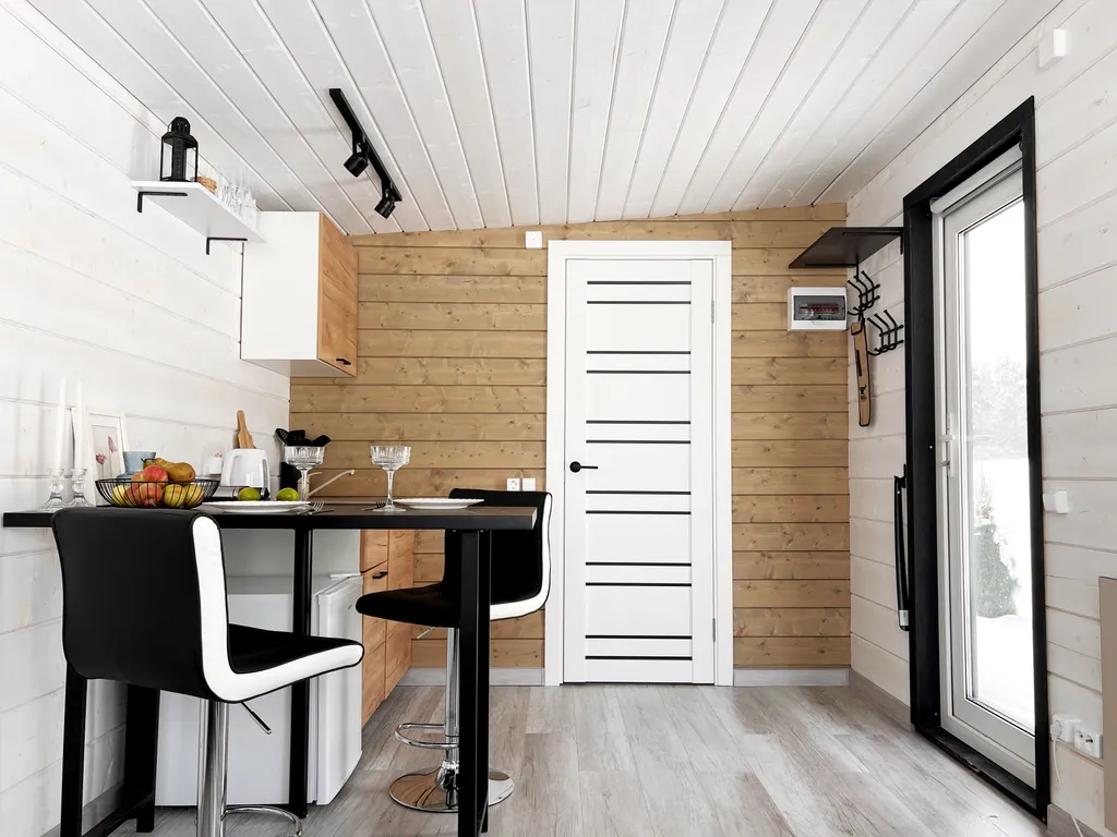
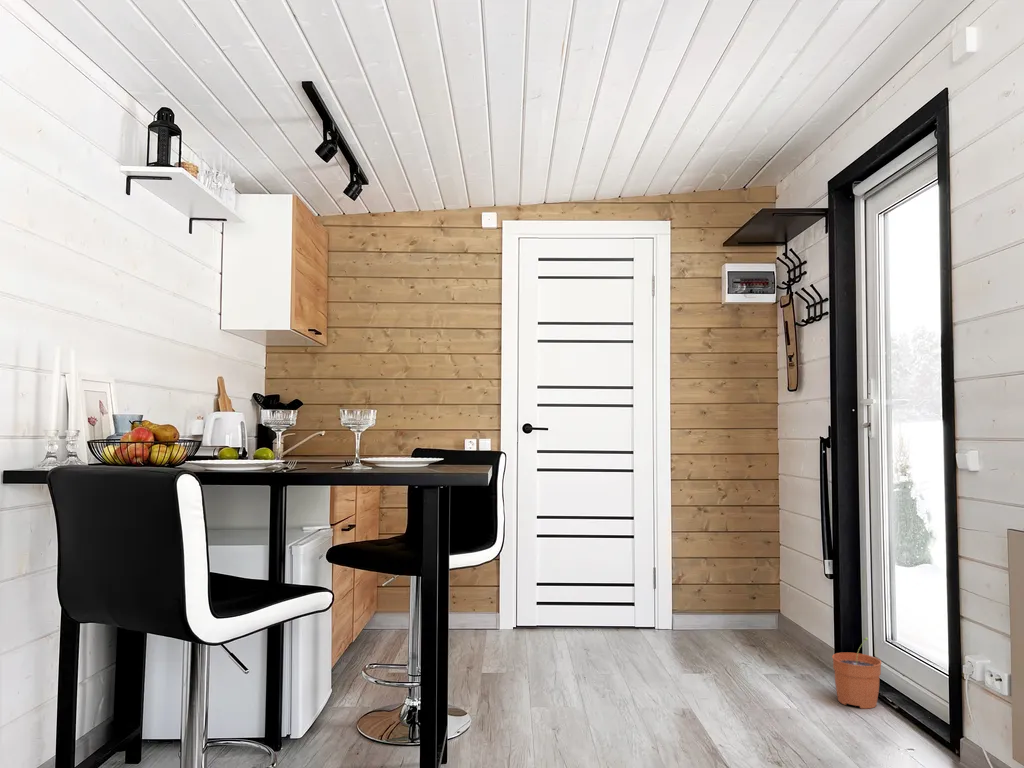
+ plant pot [831,637,883,710]
